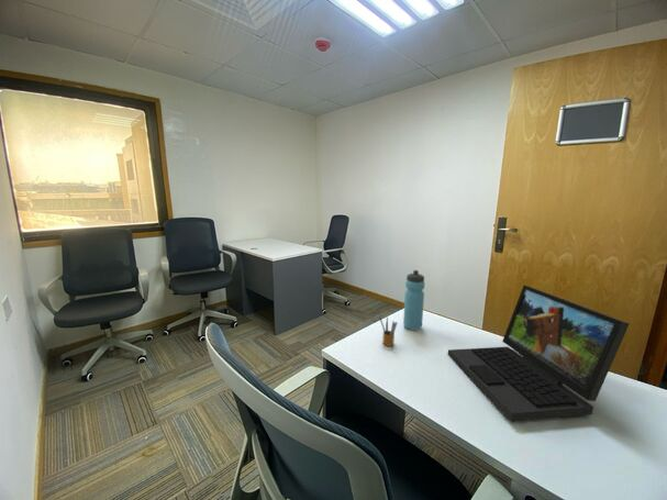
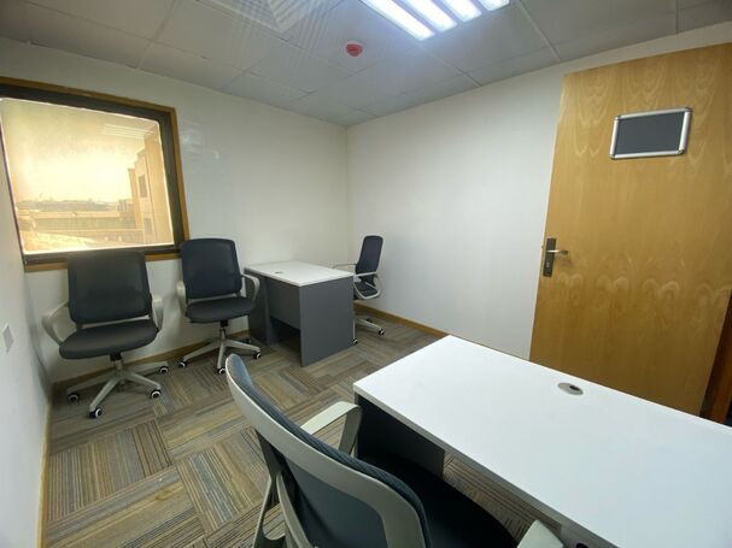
- water bottle [402,269,425,331]
- pencil box [378,315,399,347]
- laptop [447,285,631,422]
